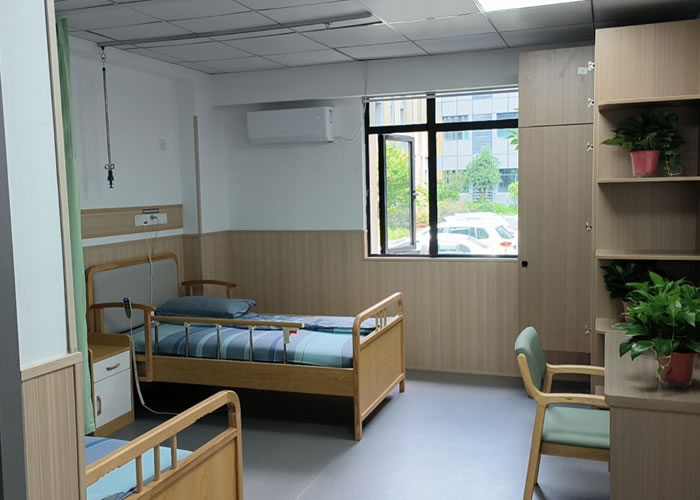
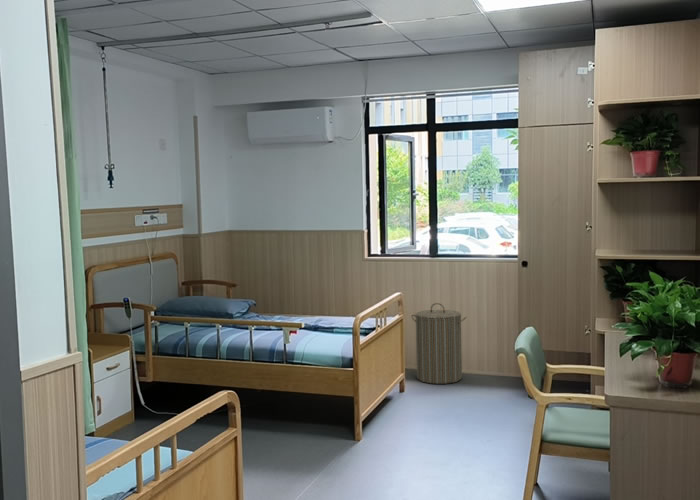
+ laundry hamper [410,302,467,385]
